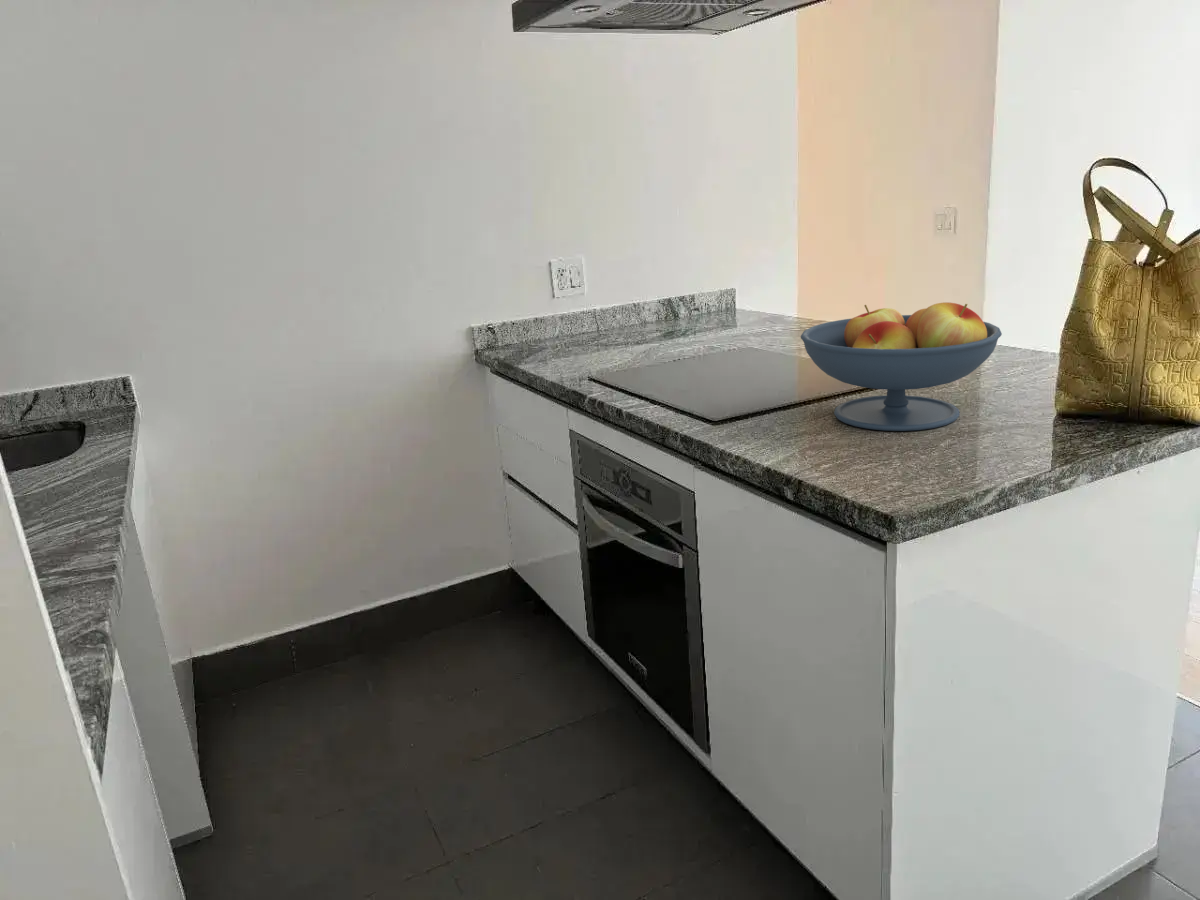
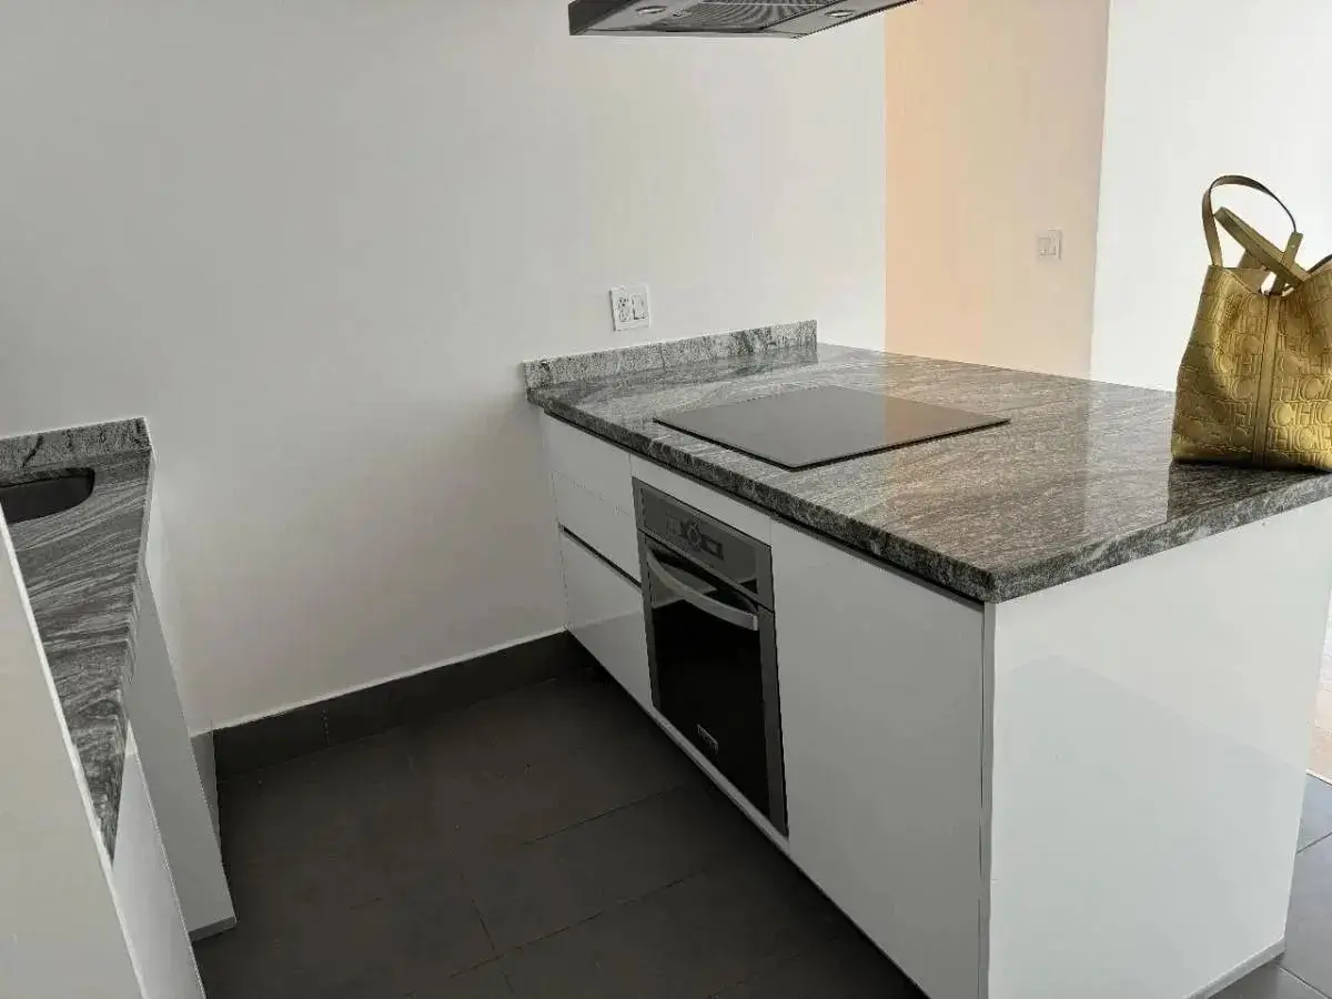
- fruit bowl [800,301,1003,432]
